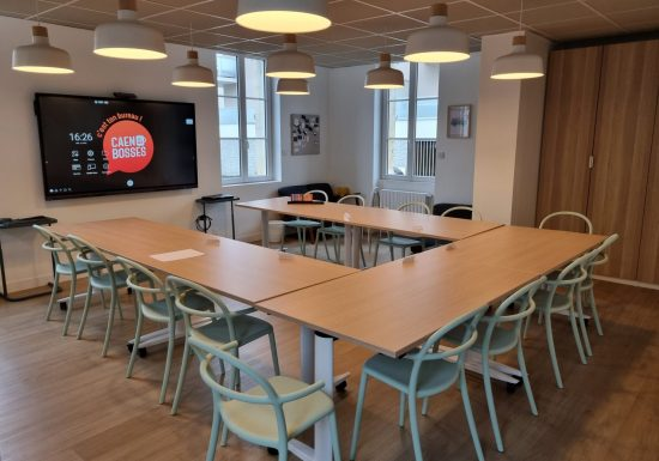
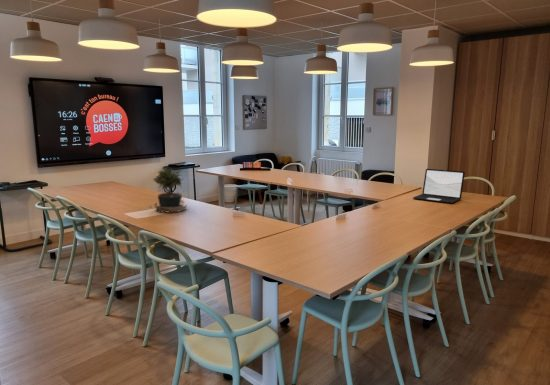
+ potted plant [149,167,188,213]
+ laptop [412,168,466,204]
